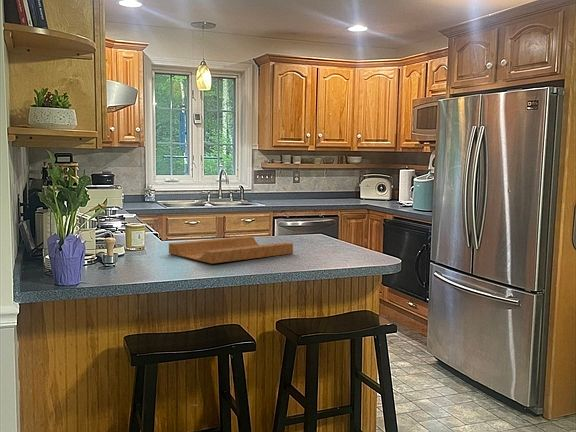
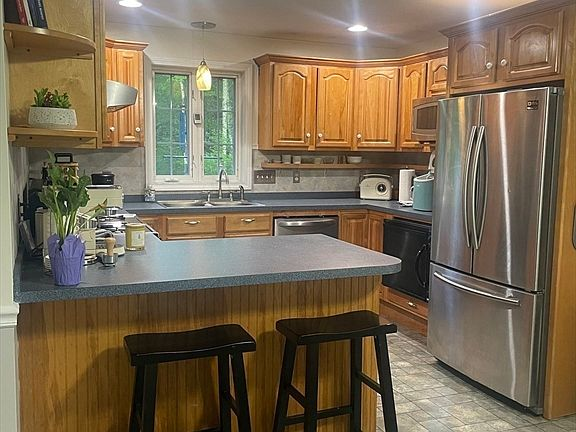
- cutting board [168,235,294,264]
